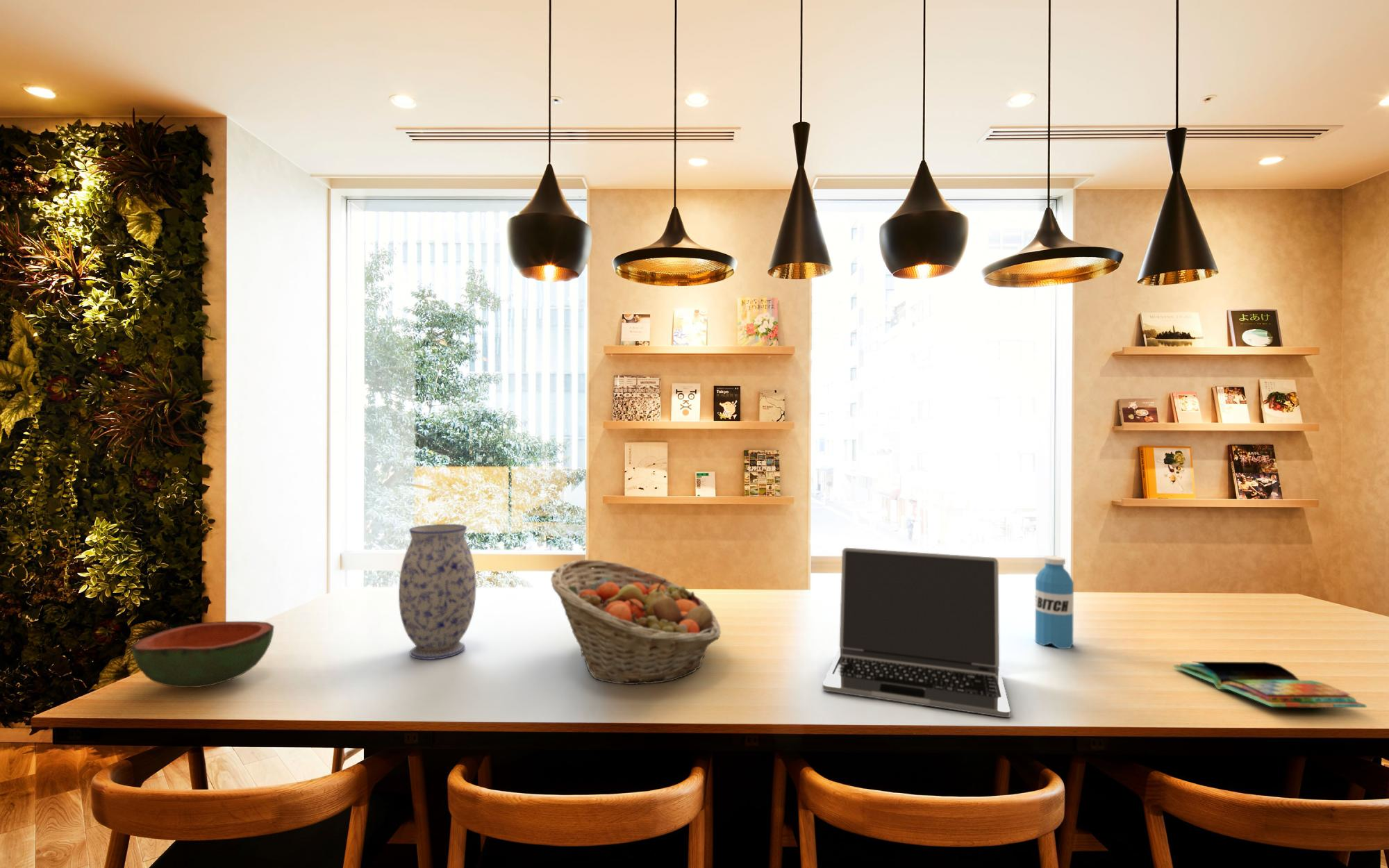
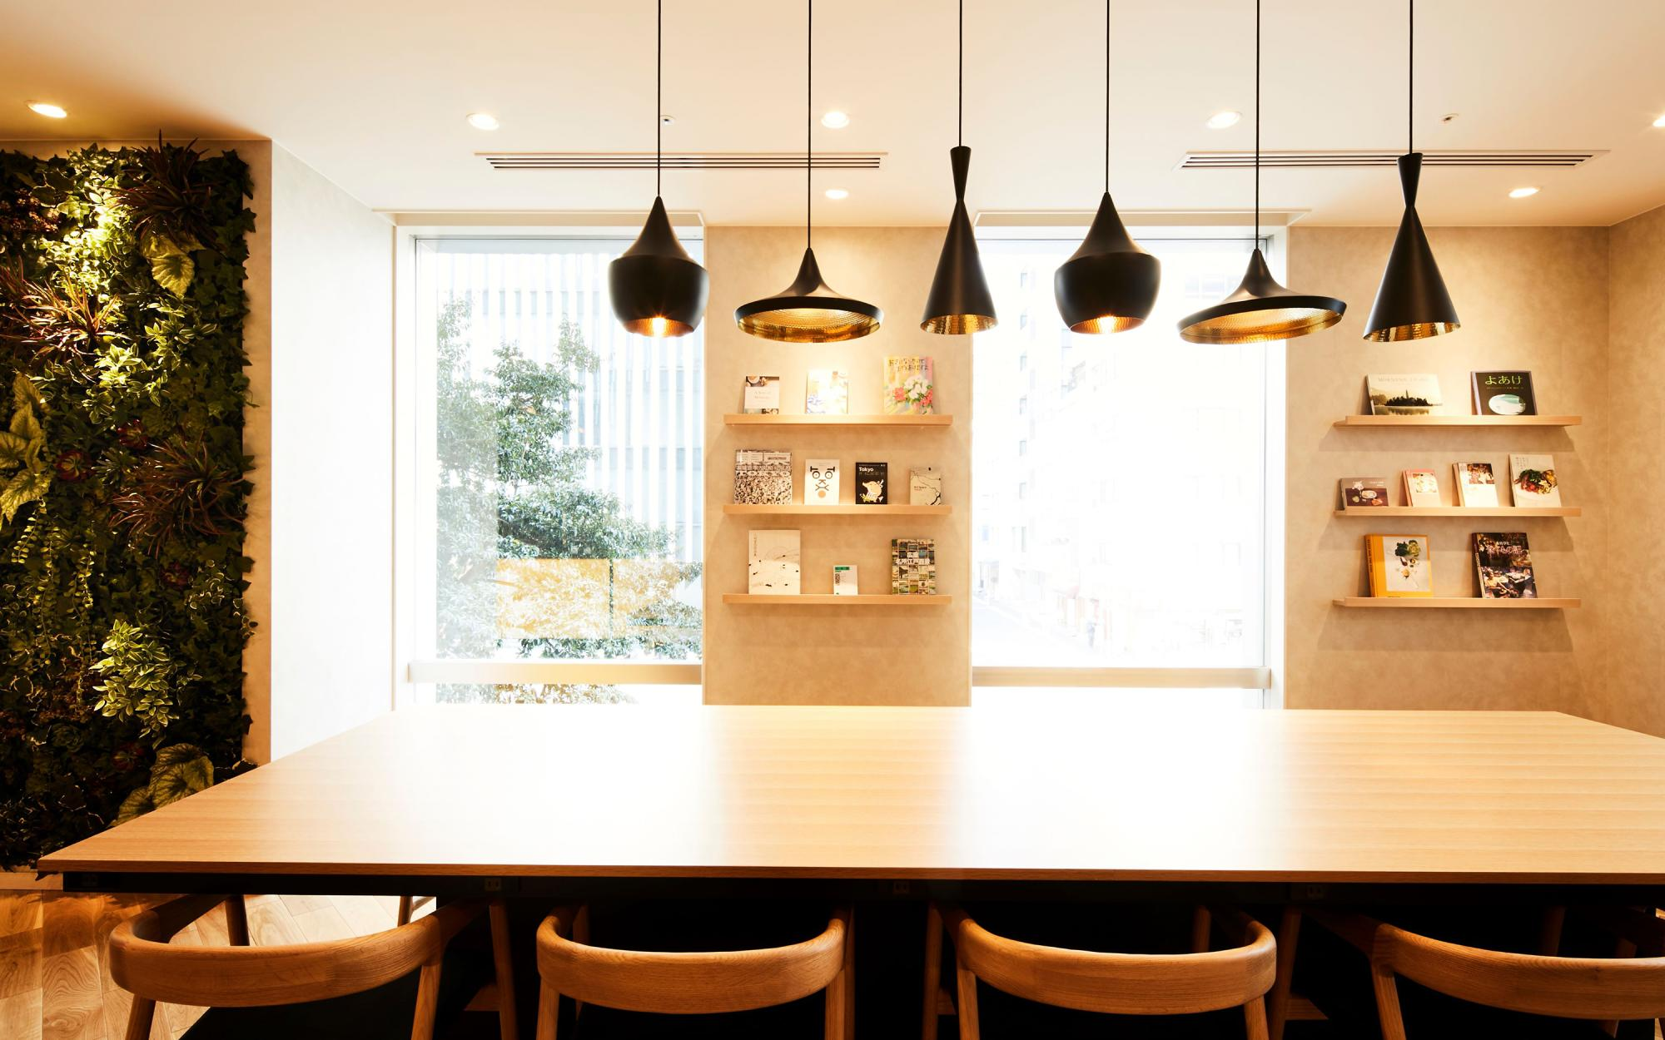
- laptop [822,547,1011,718]
- fruit basket [550,559,722,685]
- vase [398,524,476,660]
- bowl [131,621,275,688]
- book [1173,661,1367,708]
- water bottle [1035,556,1074,649]
